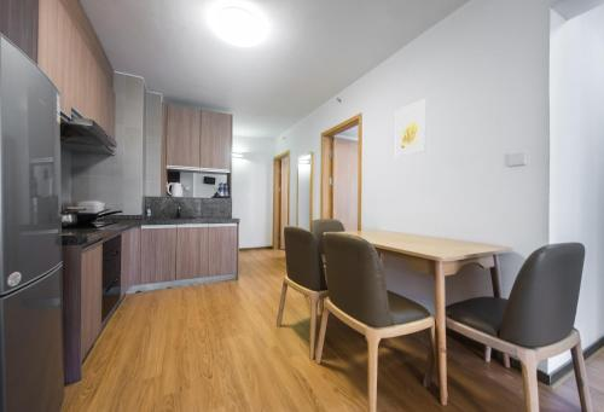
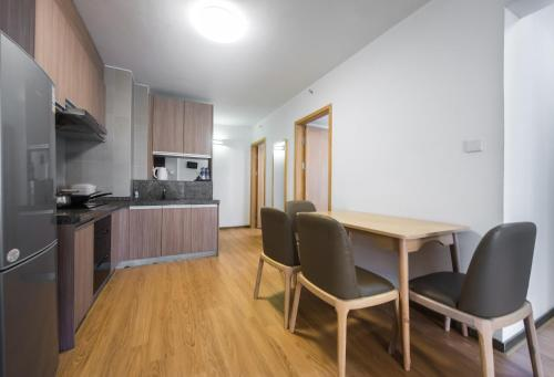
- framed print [395,98,426,157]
